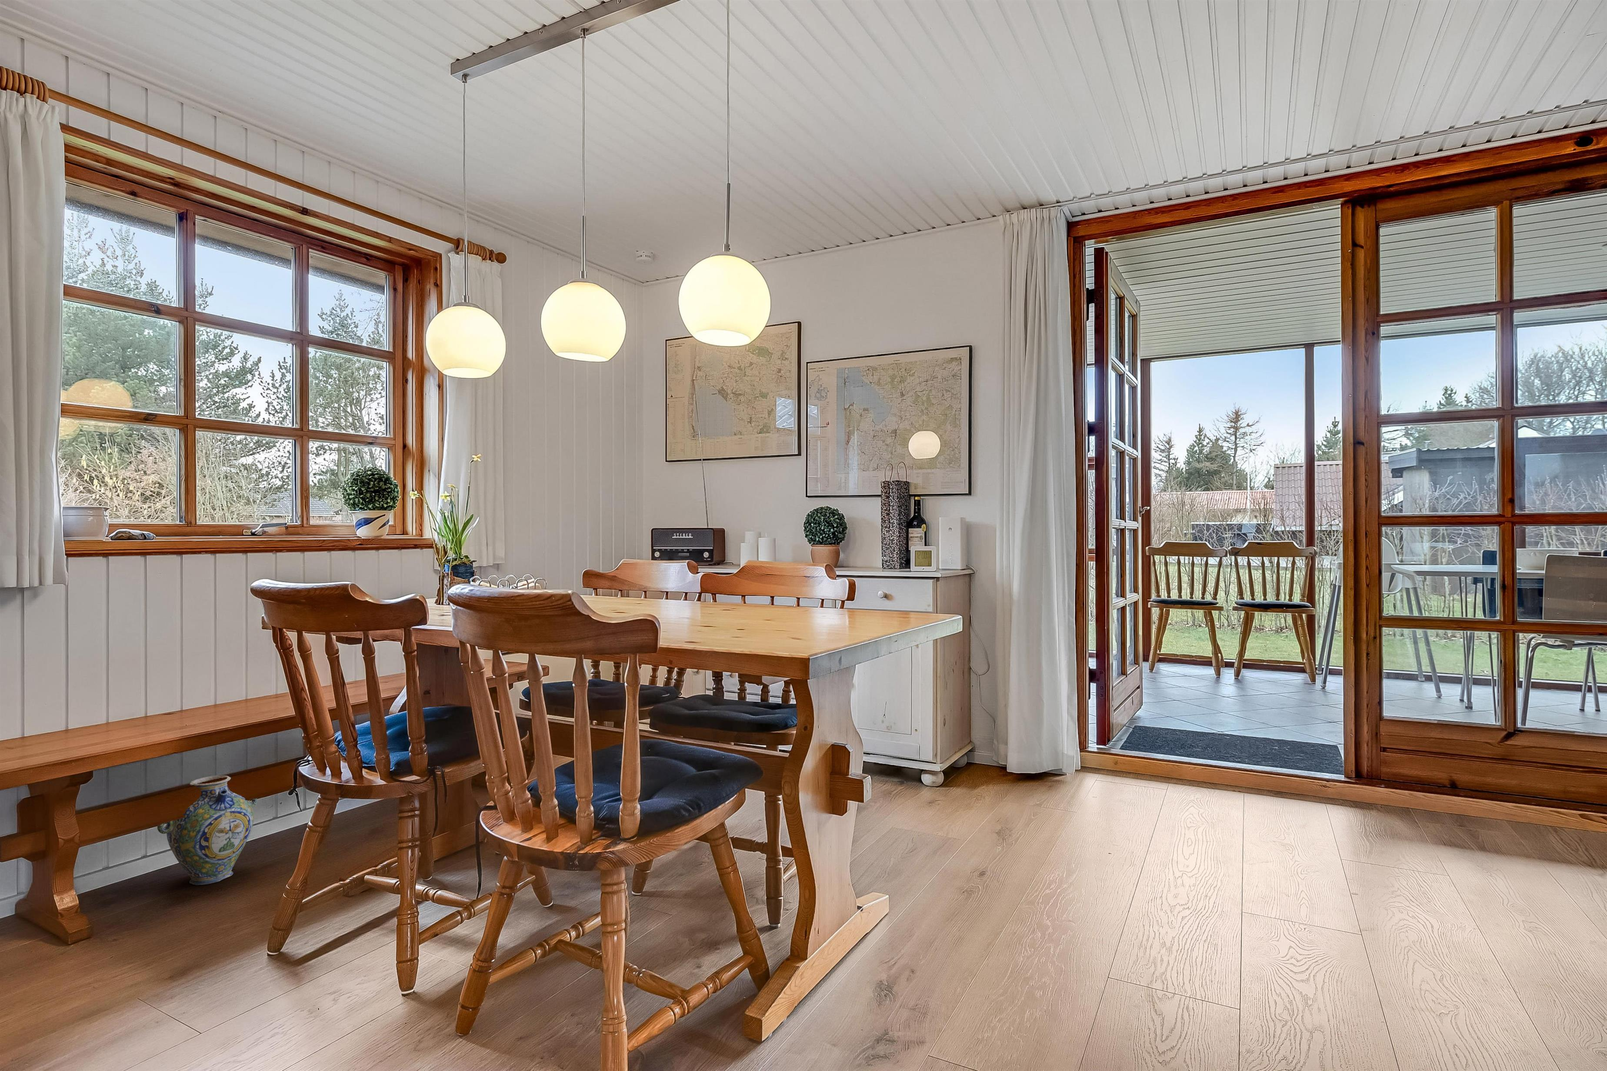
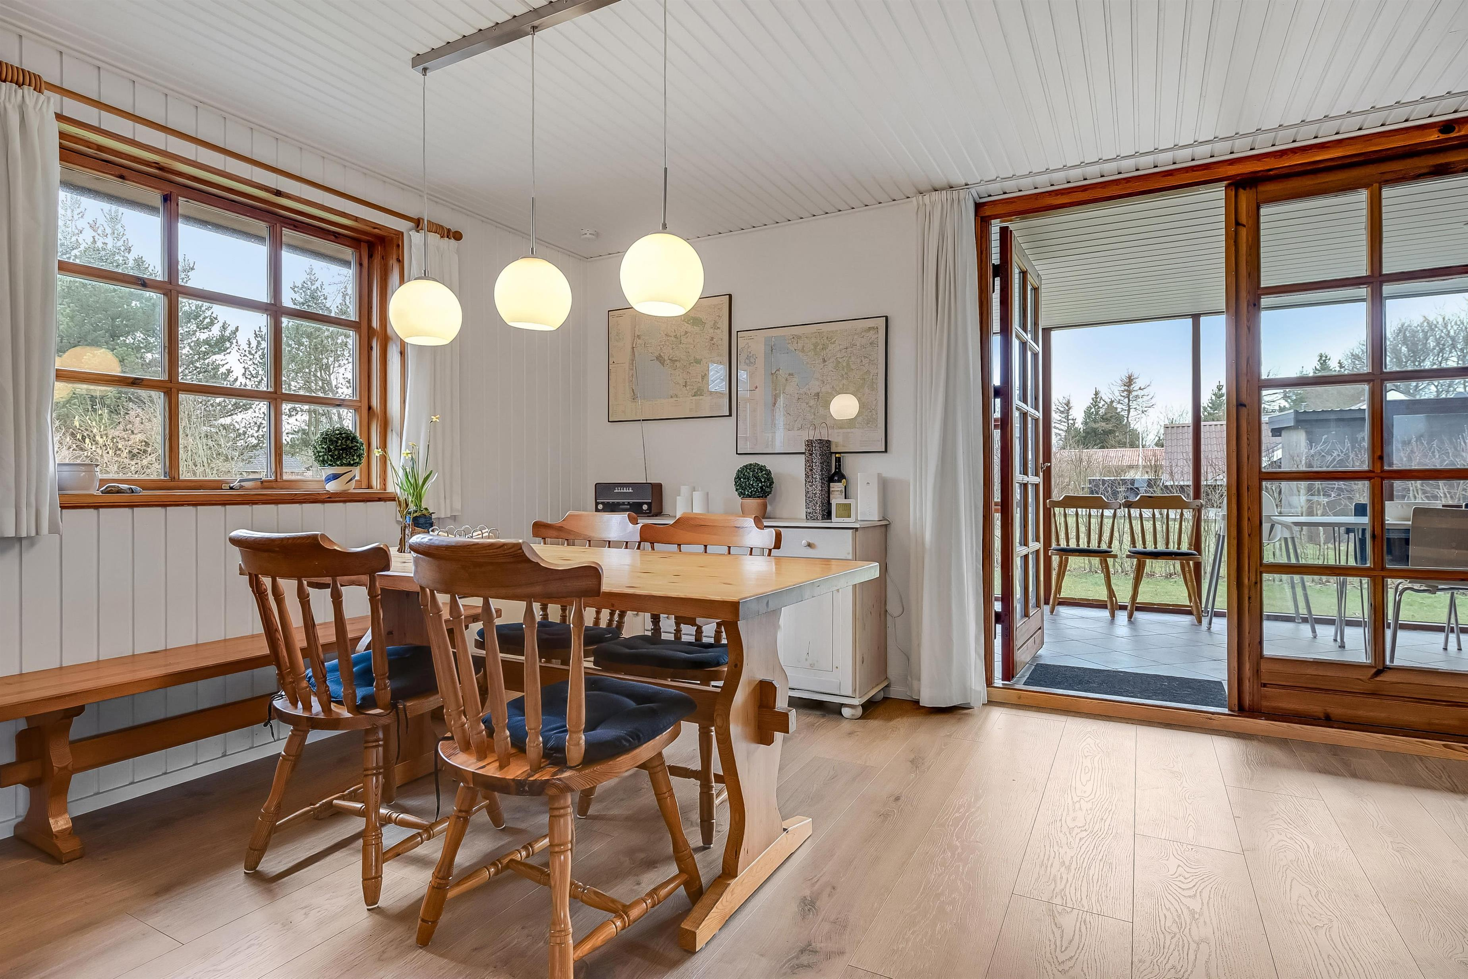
- ceramic jug [157,775,257,886]
